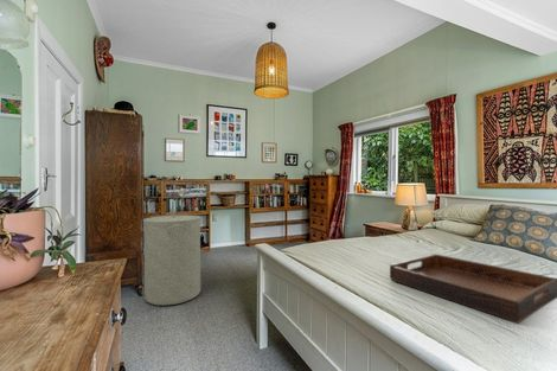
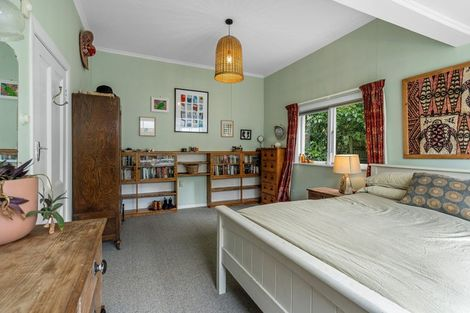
- serving tray [389,254,557,325]
- laundry hamper [142,205,201,307]
